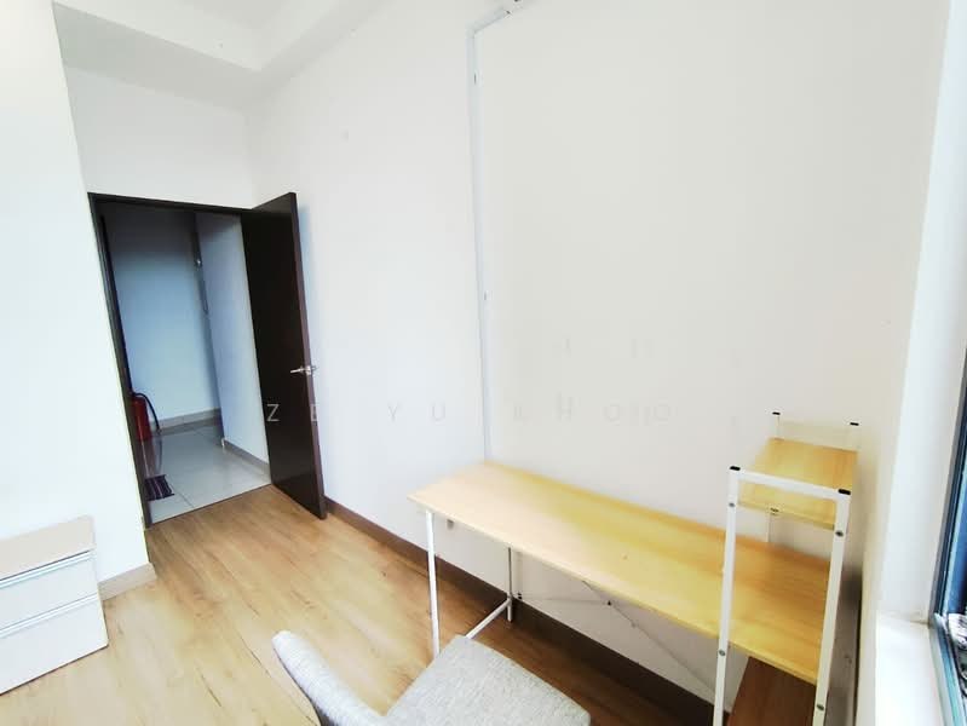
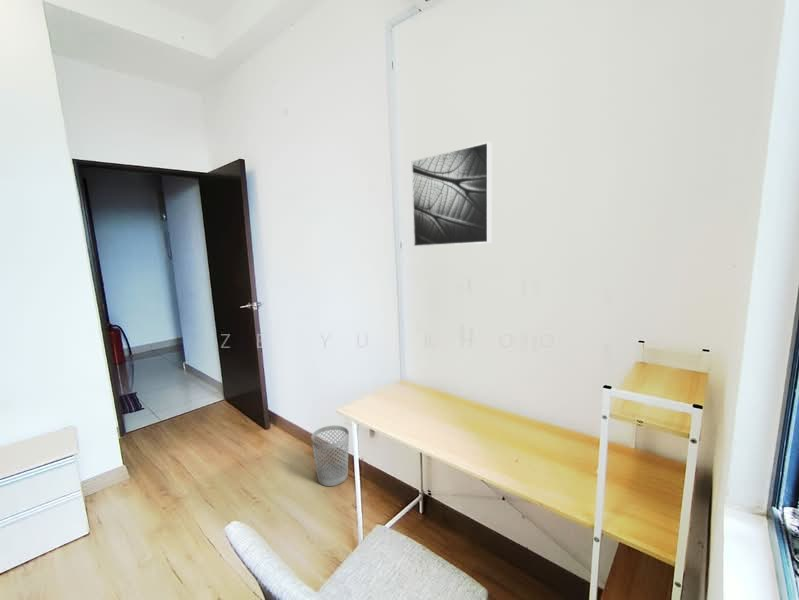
+ wastebasket [310,425,350,487]
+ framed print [411,141,493,247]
